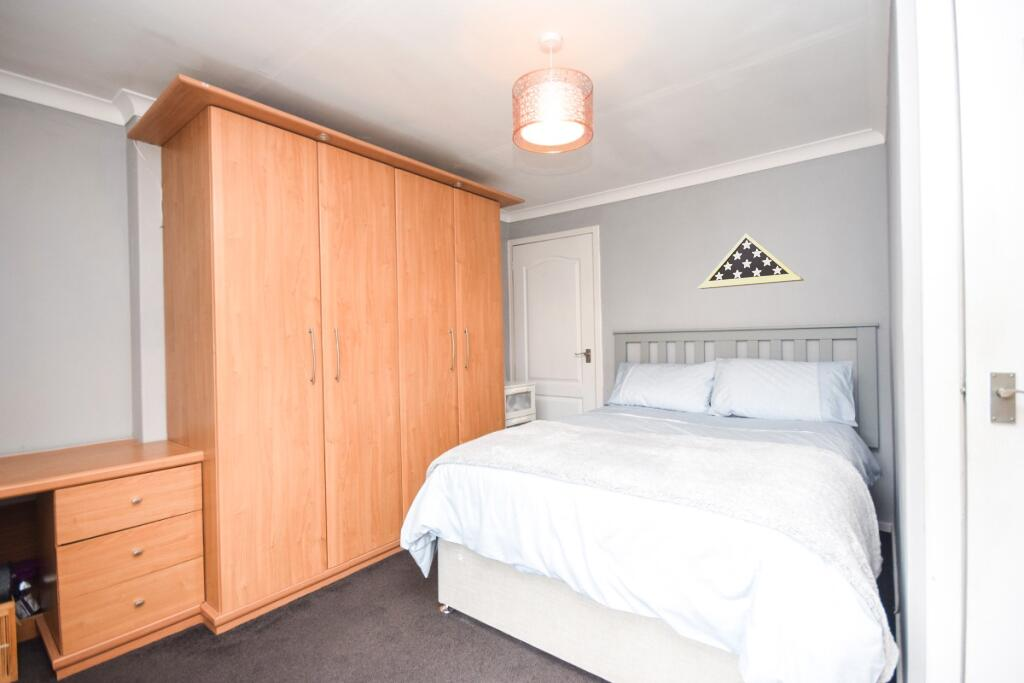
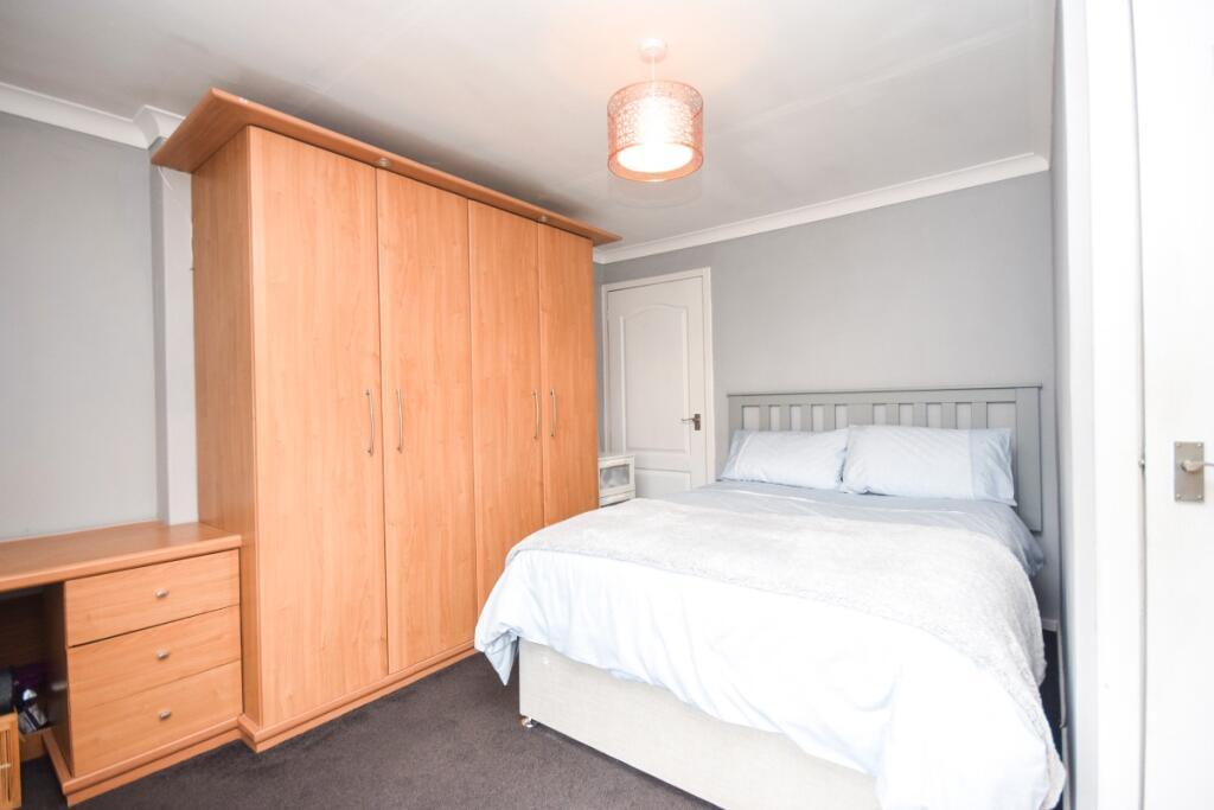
- display case [697,233,805,290]
